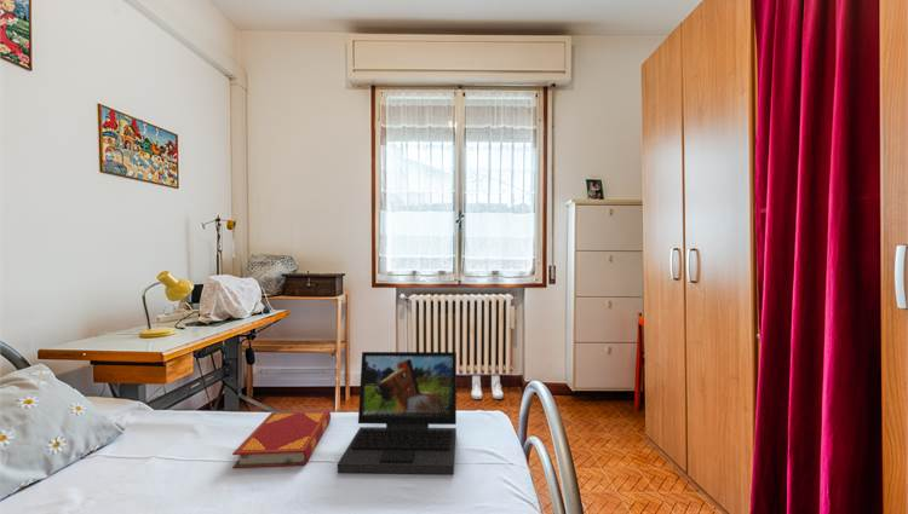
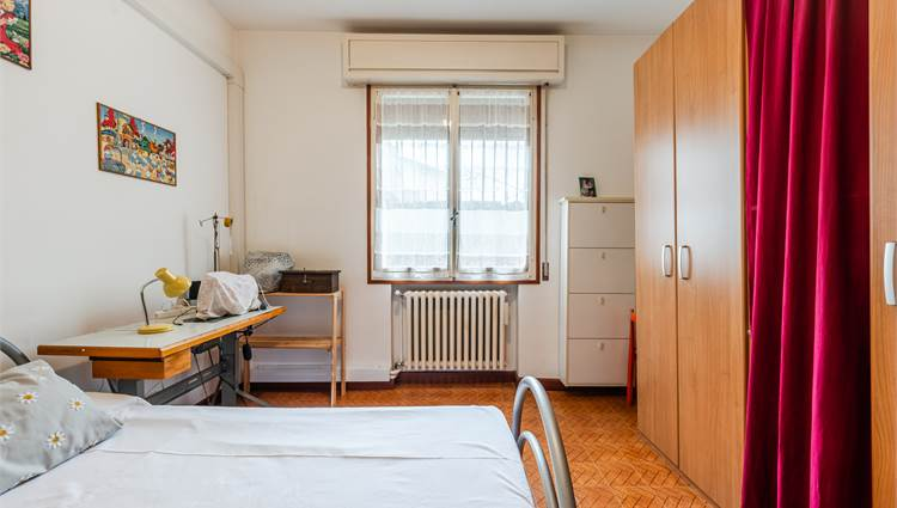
- hardback book [231,410,332,469]
- laptop [337,351,458,475]
- boots [470,374,505,400]
